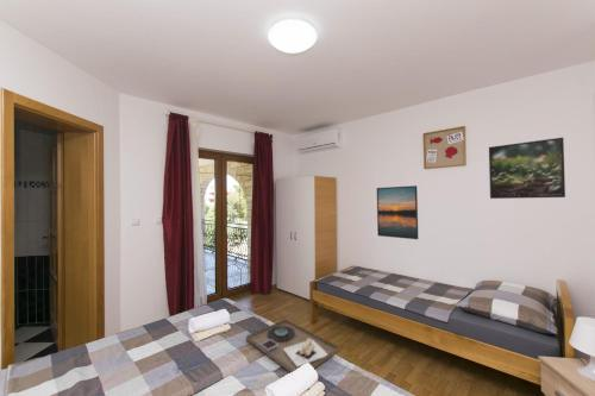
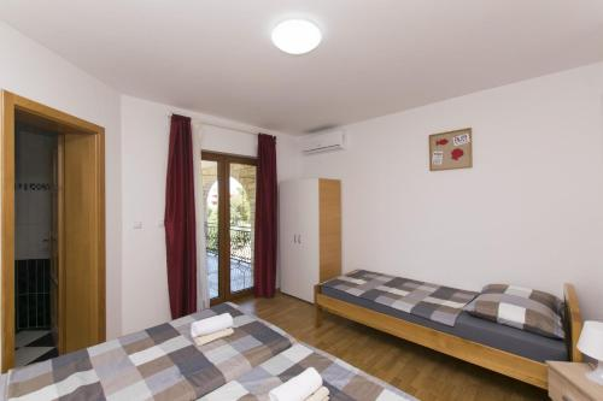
- platter [245,318,342,373]
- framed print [376,184,419,240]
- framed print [488,137,566,200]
